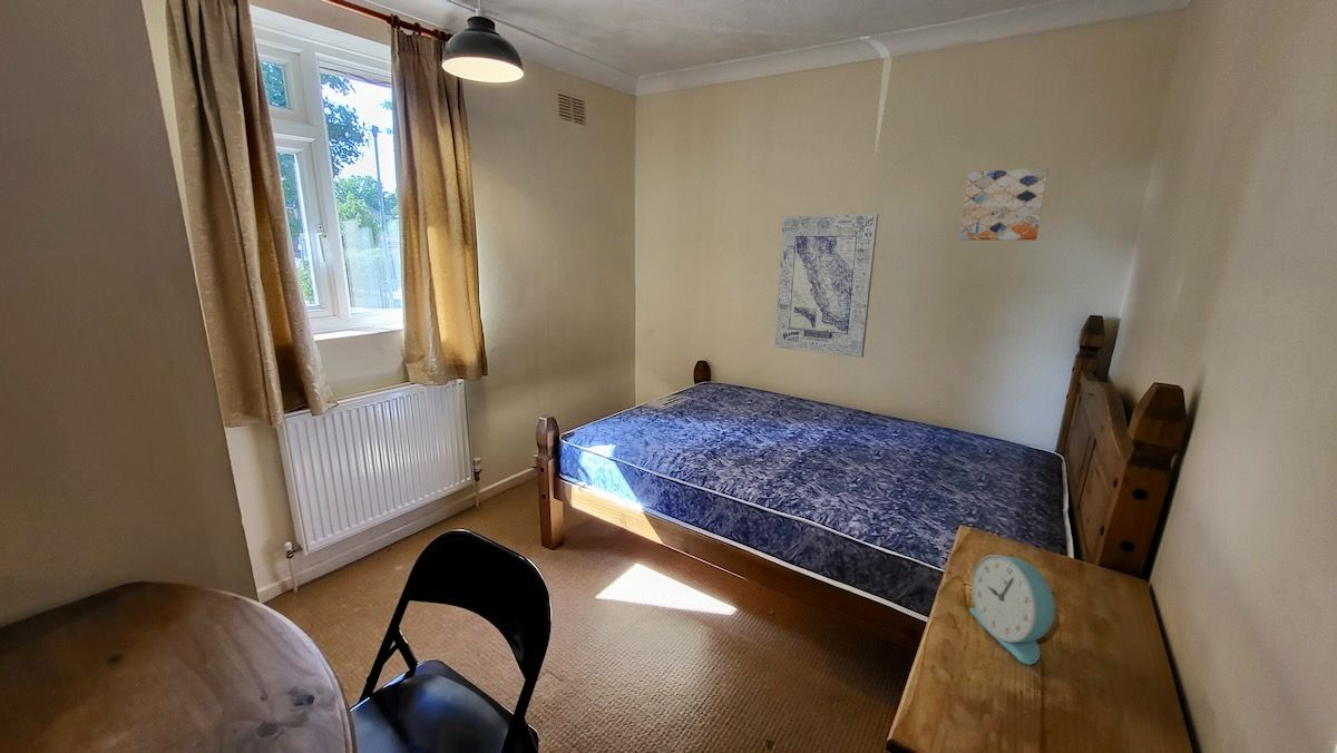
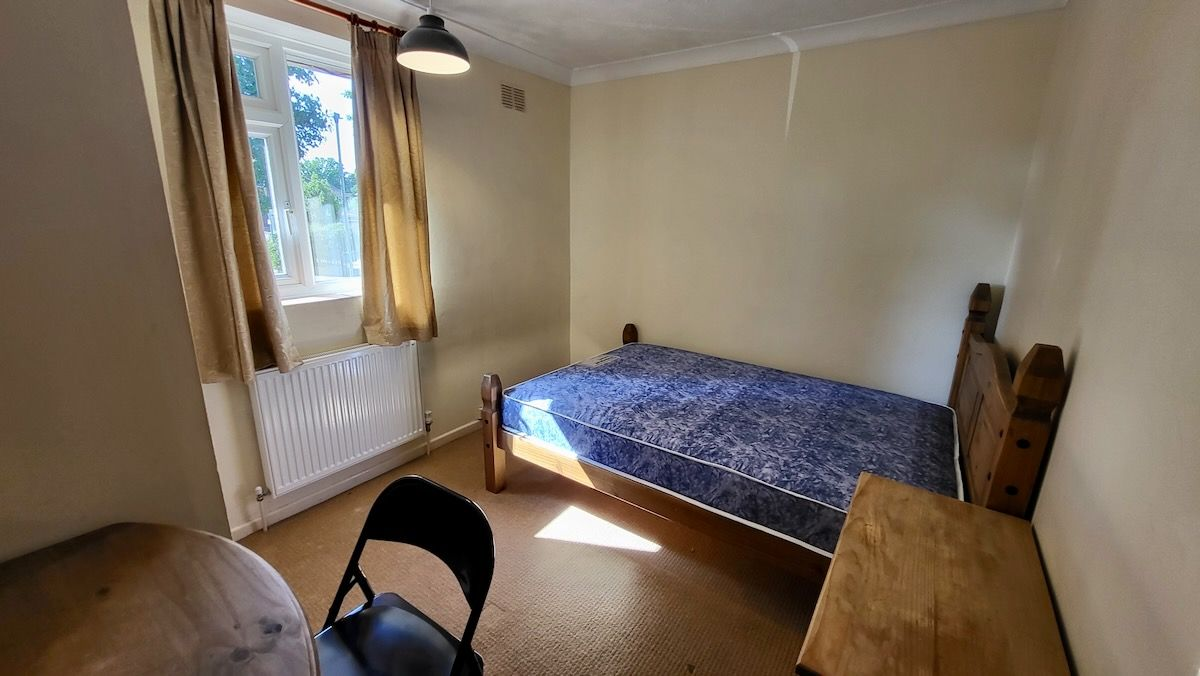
- alarm clock [968,554,1058,666]
- wall art [958,166,1050,242]
- wall art [773,213,879,359]
